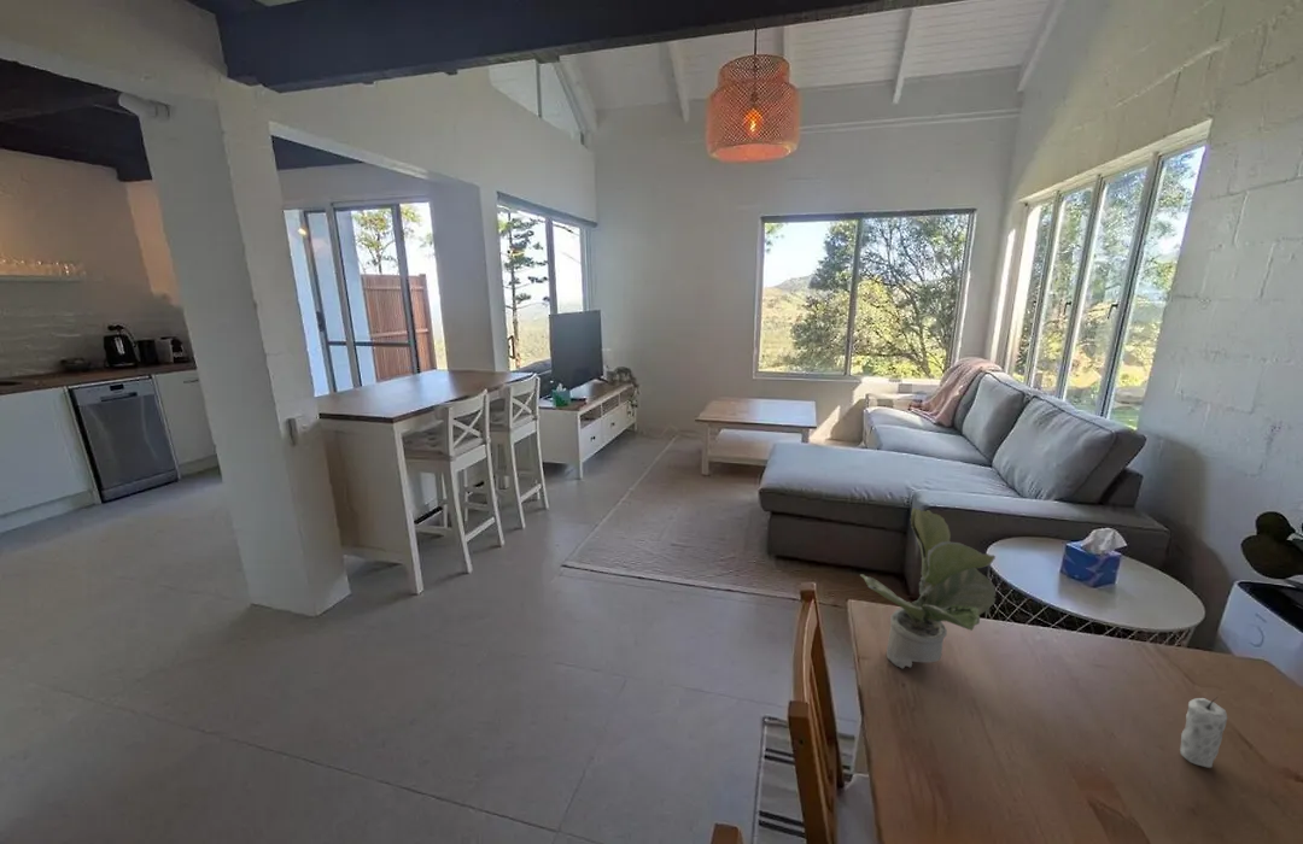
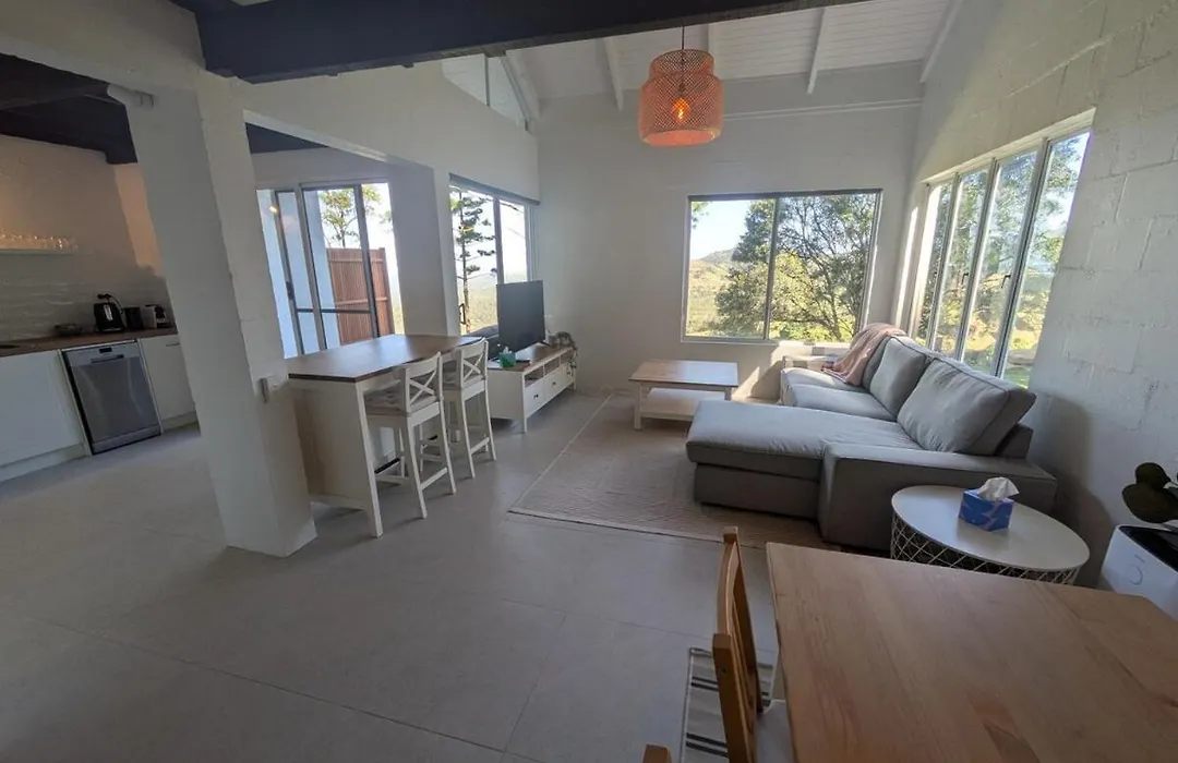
- candle [1179,697,1229,769]
- potted plant [859,506,998,670]
